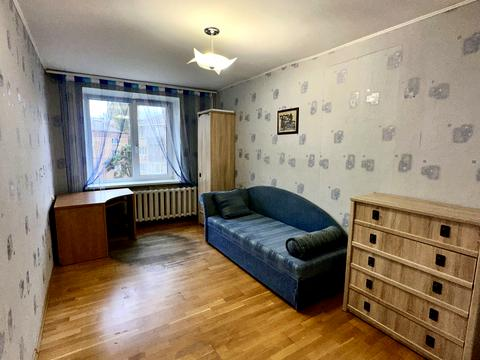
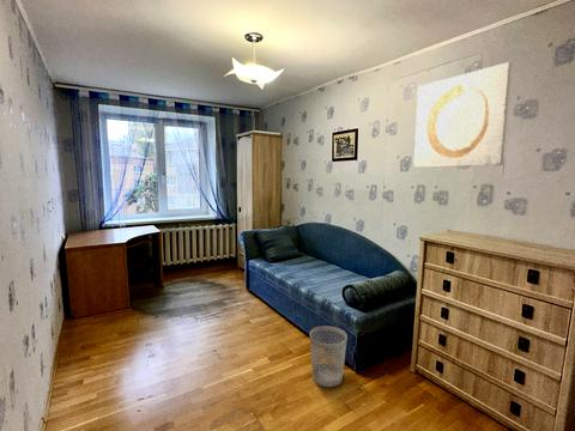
+ wall art [412,61,513,169]
+ wastebasket [309,324,349,388]
